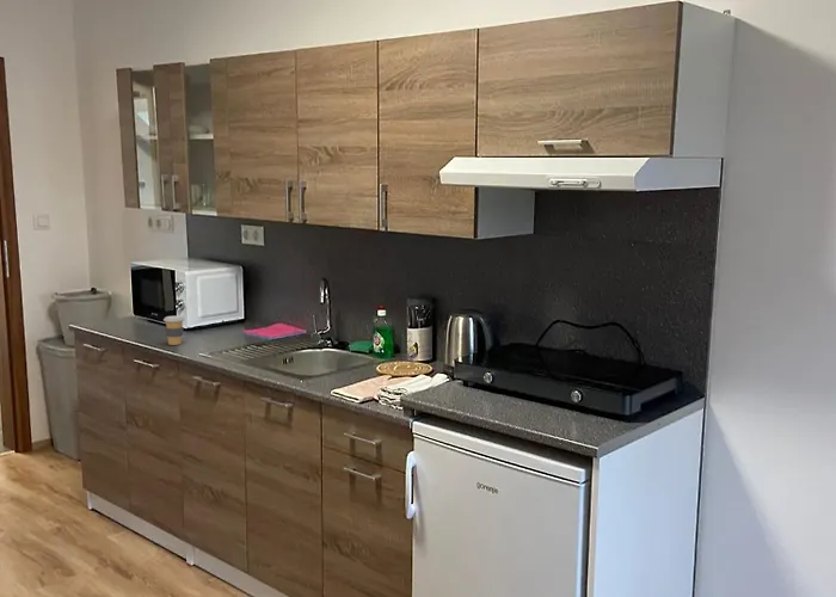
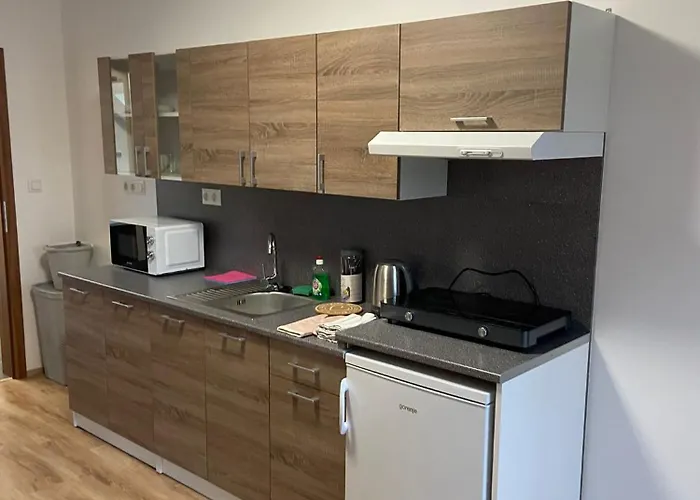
- coffee cup [162,315,186,346]
